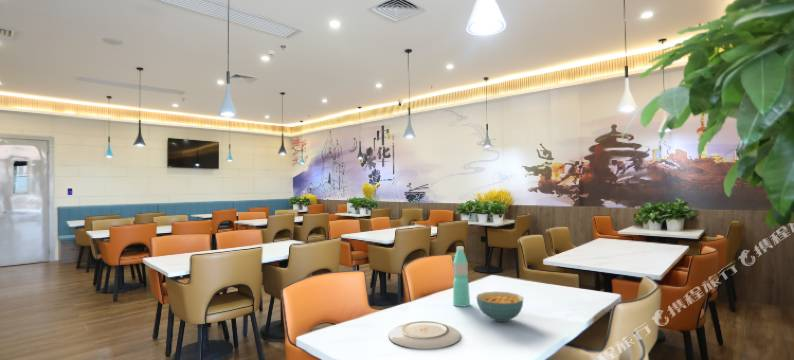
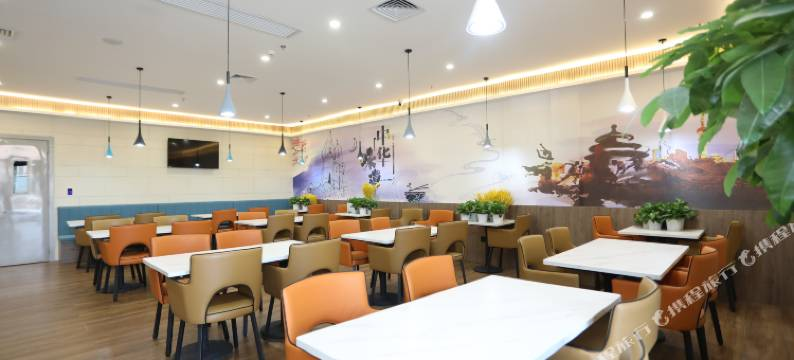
- water bottle [452,246,471,308]
- plate [388,320,462,350]
- cereal bowl [475,291,524,323]
